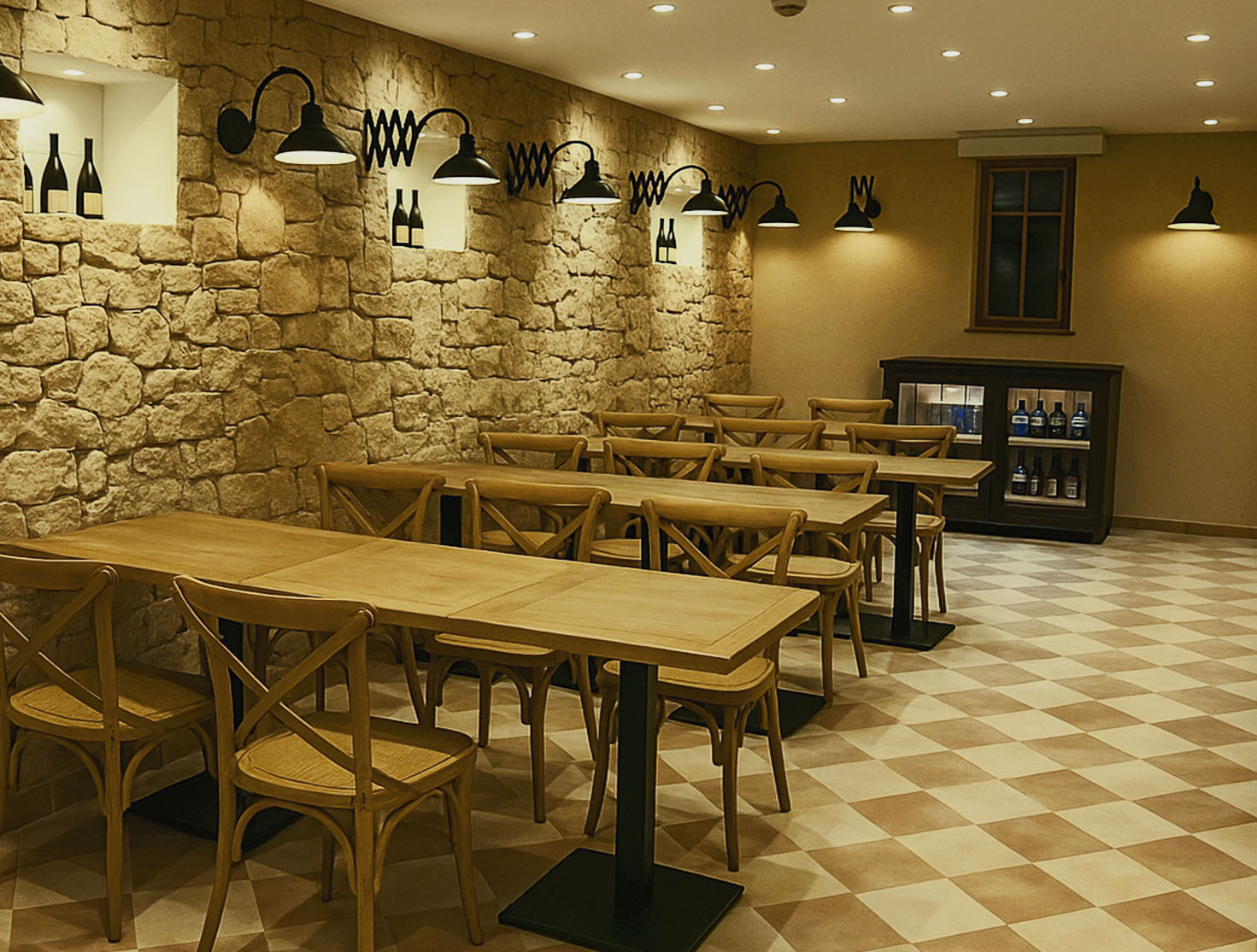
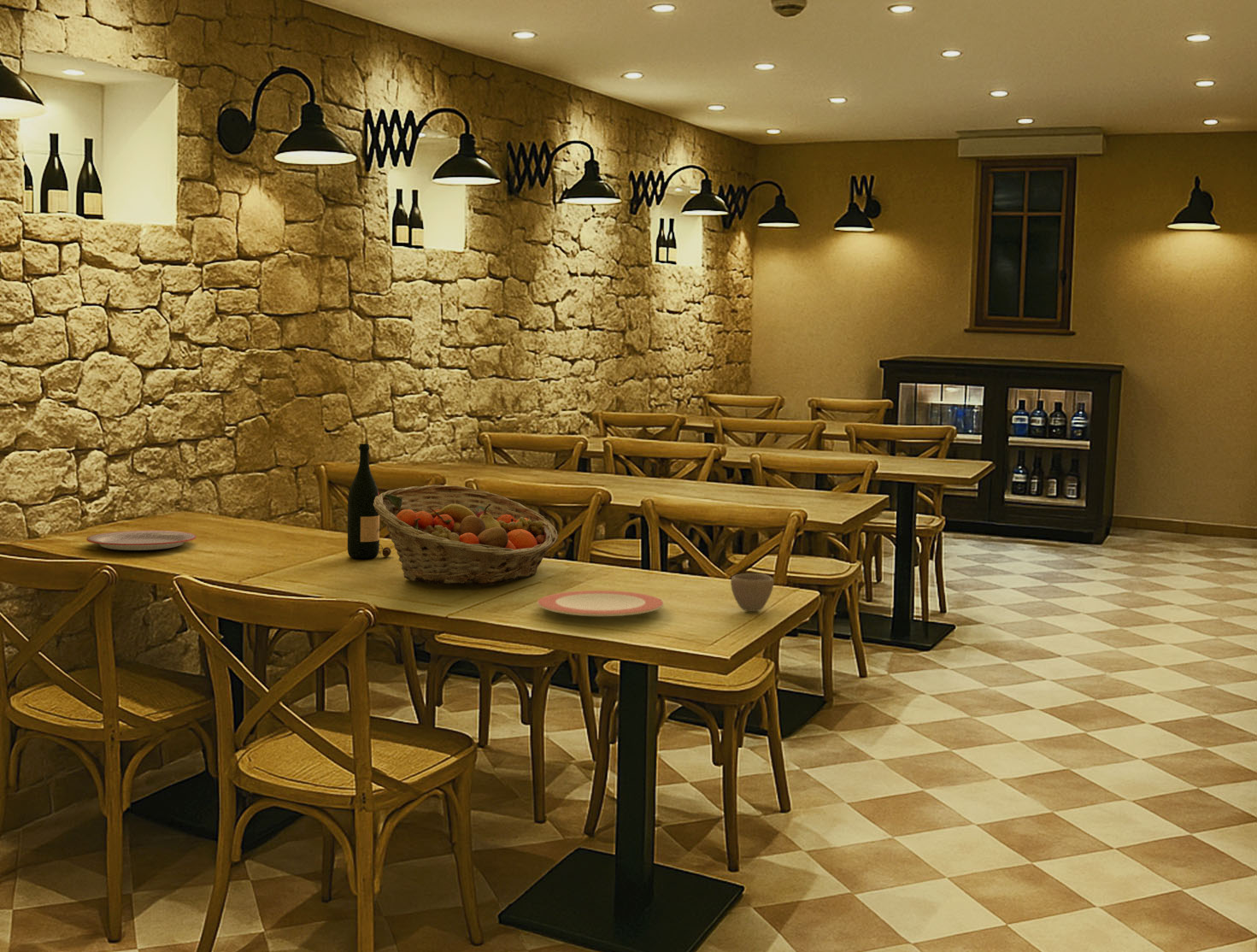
+ wine bottle [347,443,392,559]
+ fruit basket [373,485,559,586]
+ plate [537,590,665,617]
+ cup [730,573,775,612]
+ plate [85,530,197,551]
